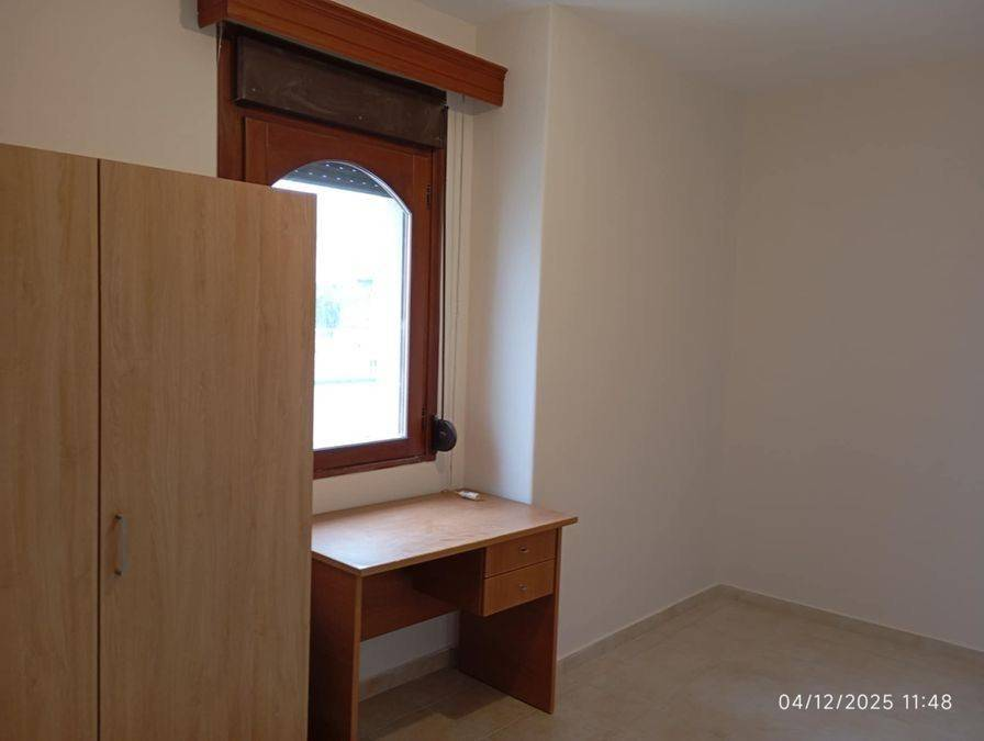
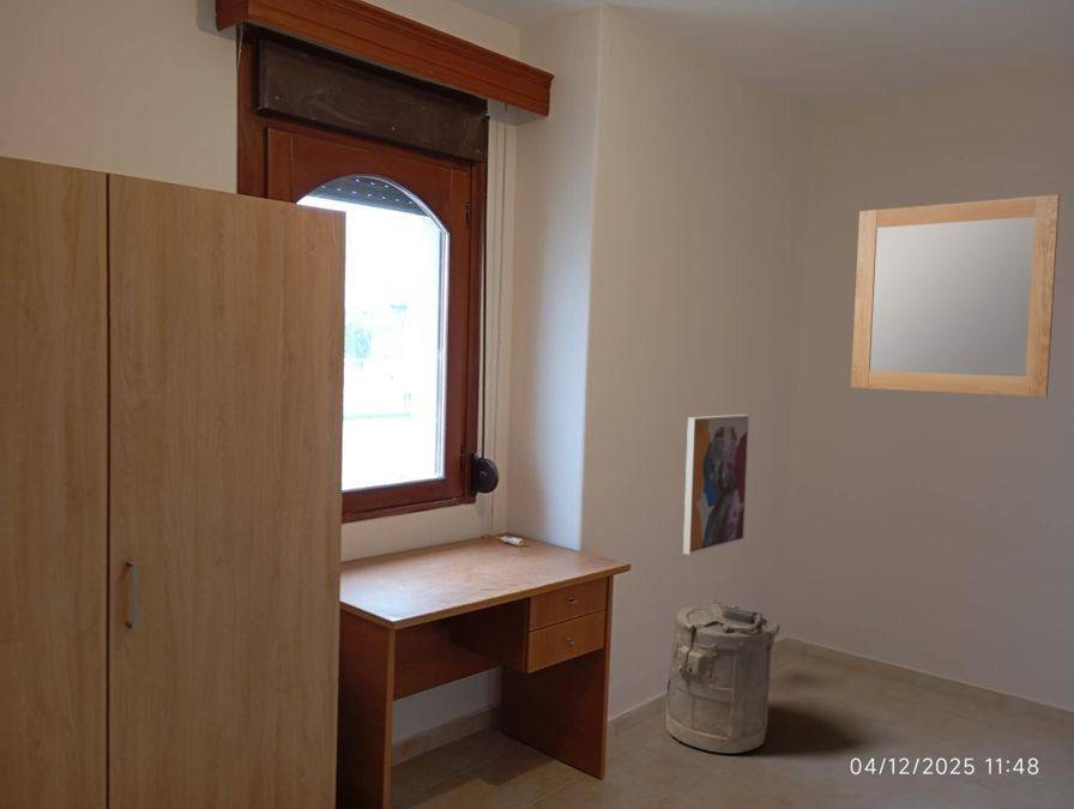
+ home mirror [850,193,1061,398]
+ wall art [682,413,750,555]
+ laundry hamper [664,599,780,754]
